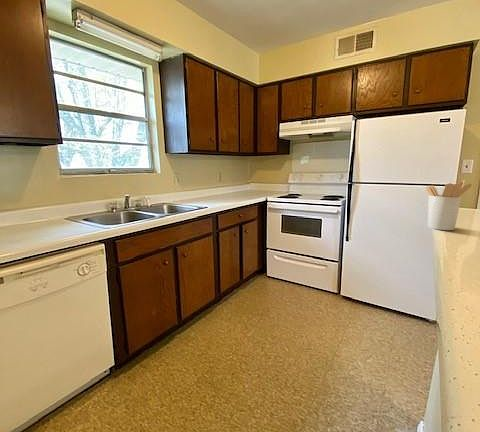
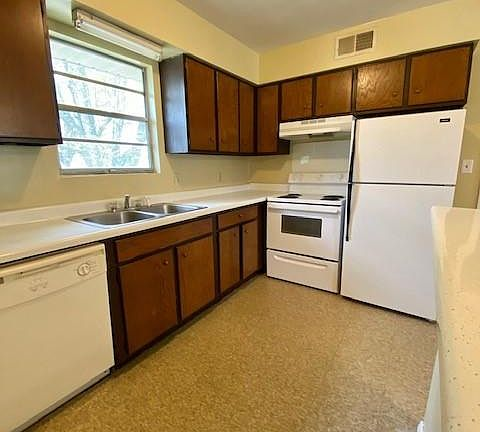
- utensil holder [425,179,473,231]
